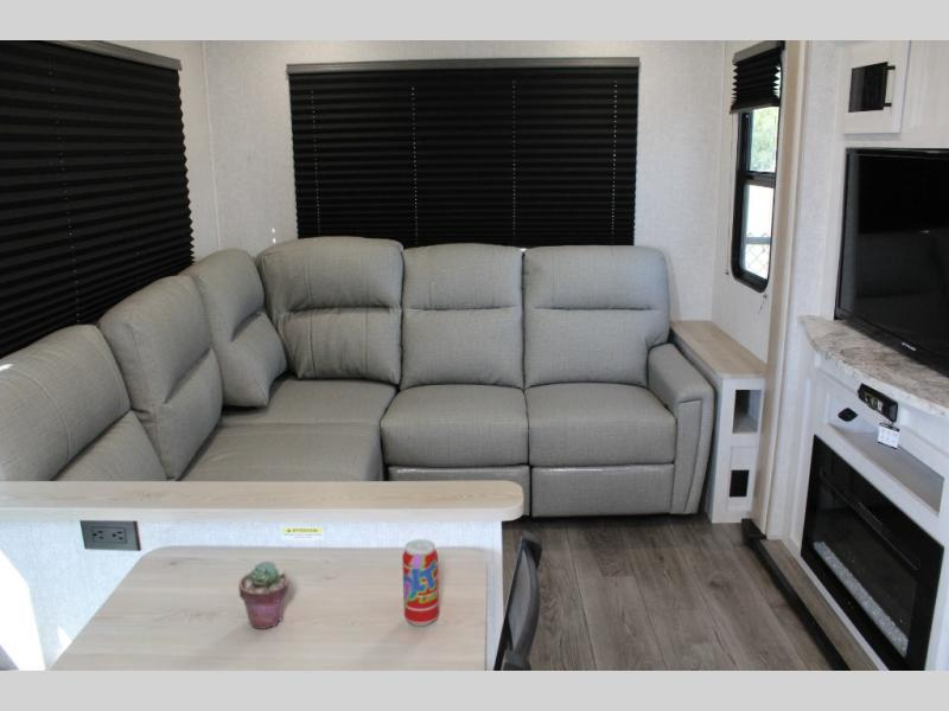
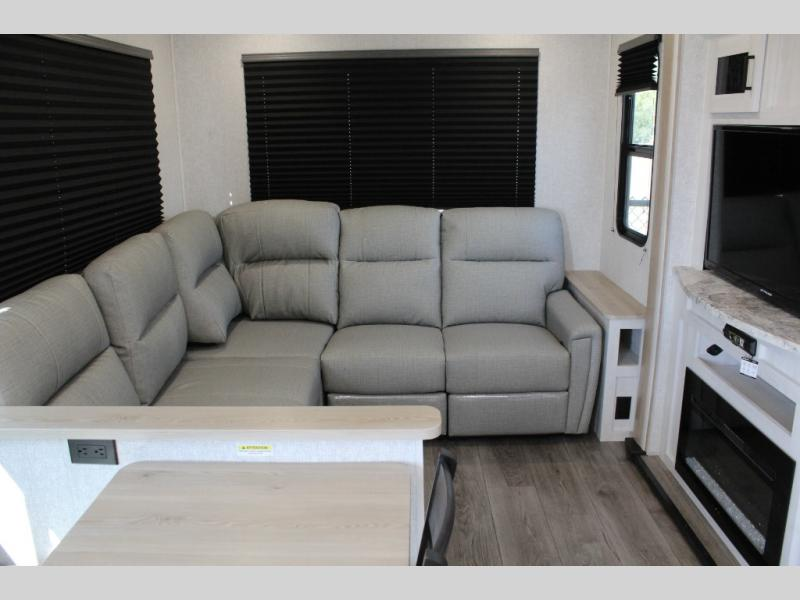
- beverage can [401,538,440,627]
- potted succulent [237,561,289,630]
